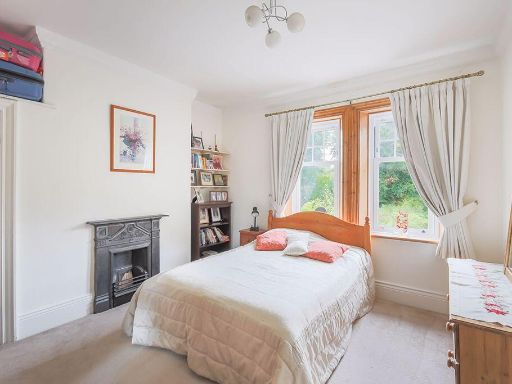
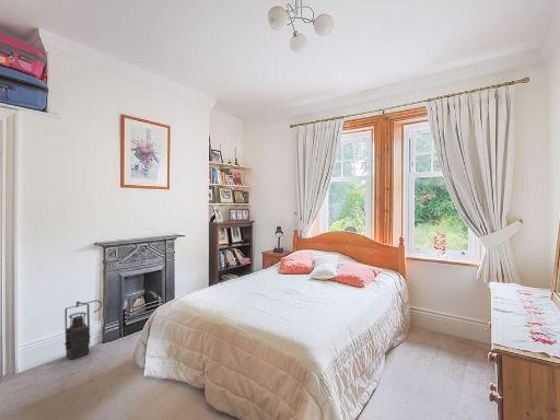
+ lantern [63,299,103,361]
